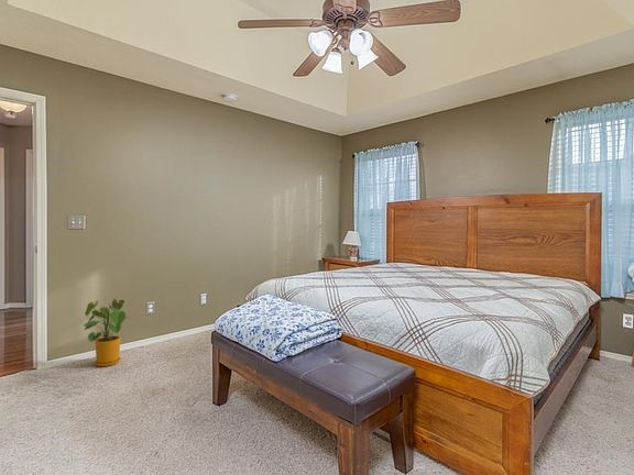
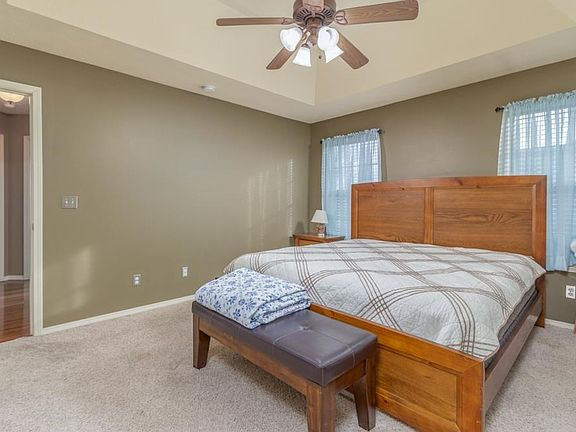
- house plant [83,298,133,367]
